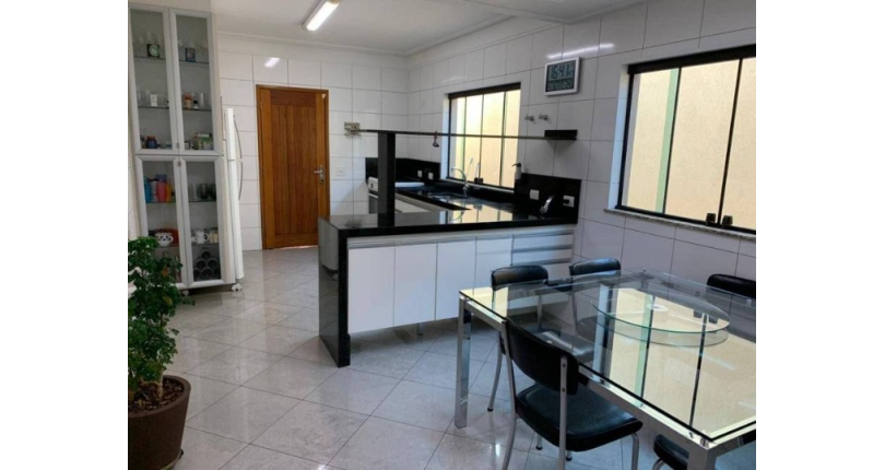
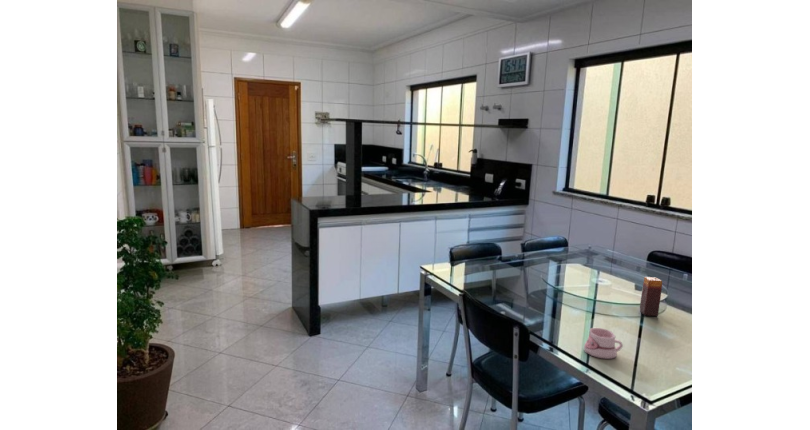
+ candle [639,276,663,317]
+ mug [583,327,624,360]
